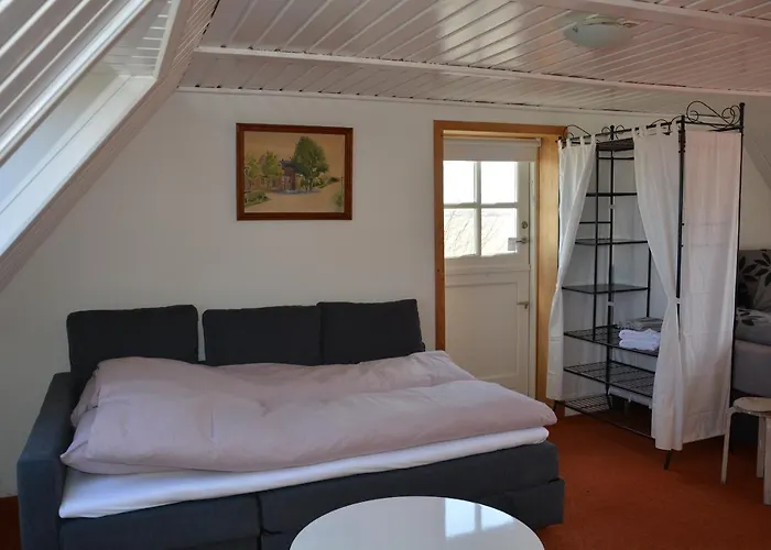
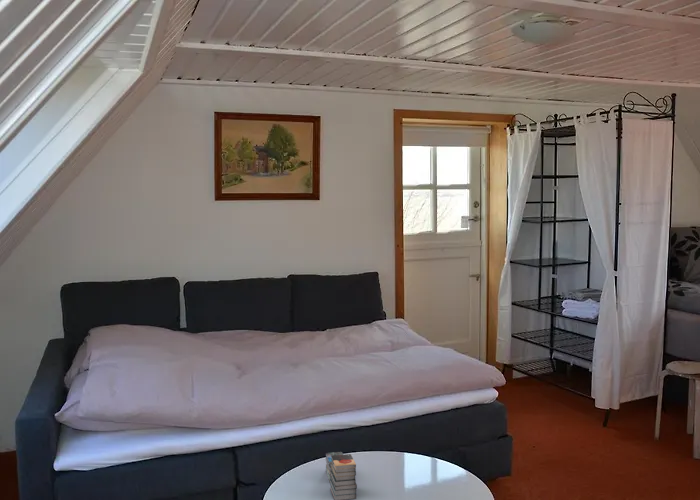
+ book [325,451,358,500]
